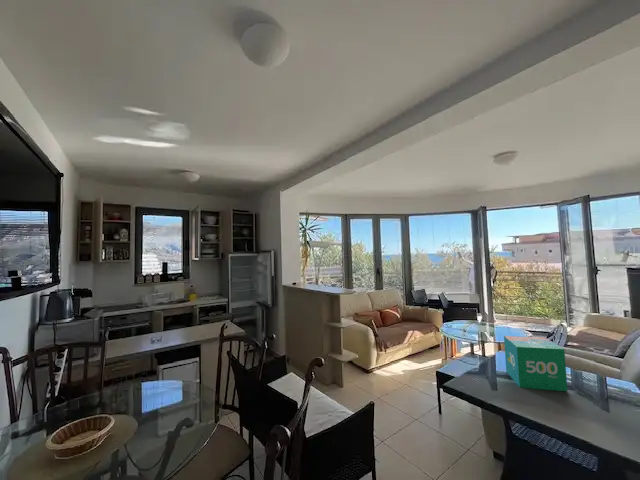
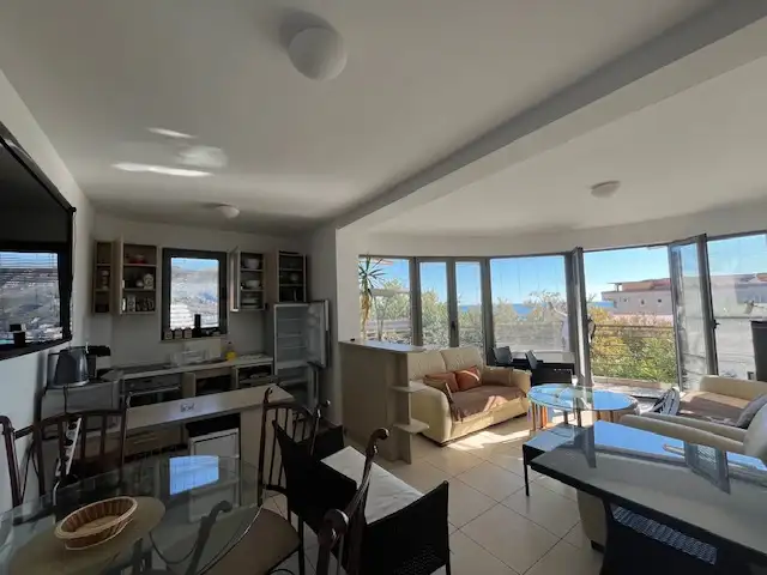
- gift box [503,335,569,392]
